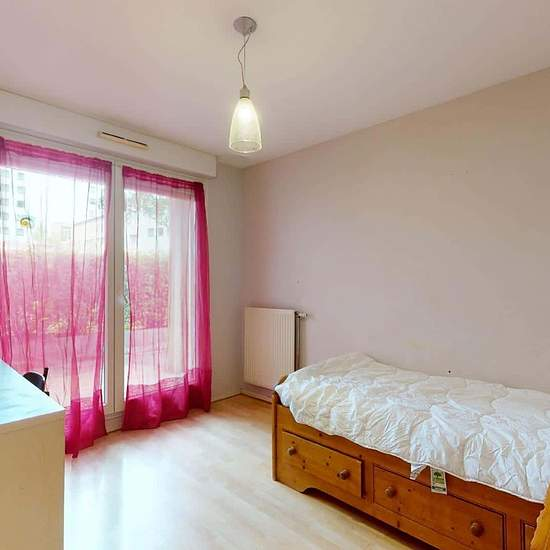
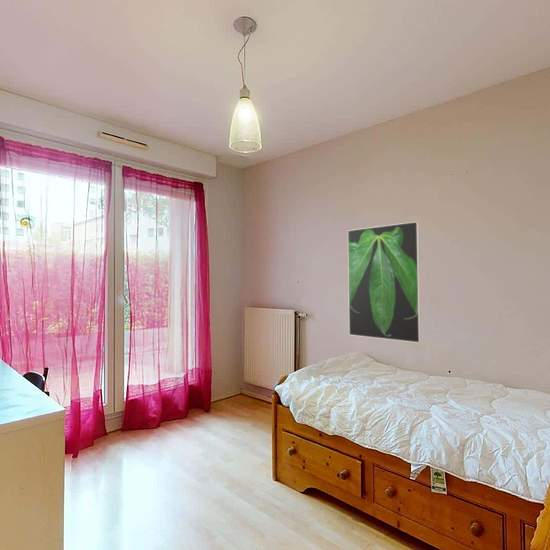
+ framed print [347,221,422,344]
